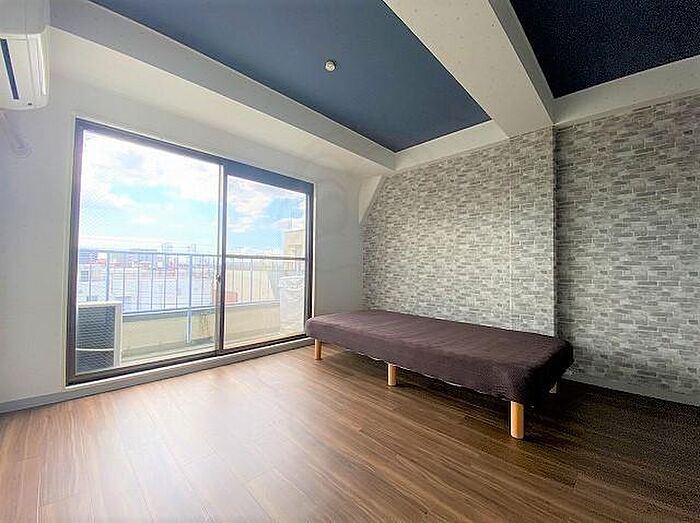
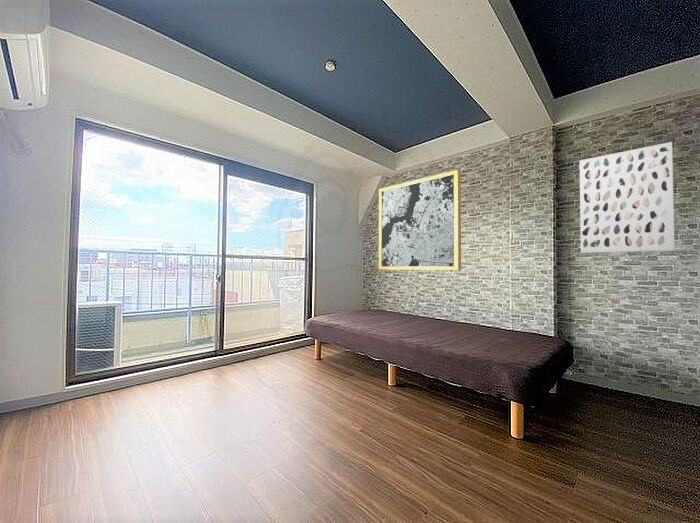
+ wall art [579,141,675,254]
+ wall art [378,169,462,271]
